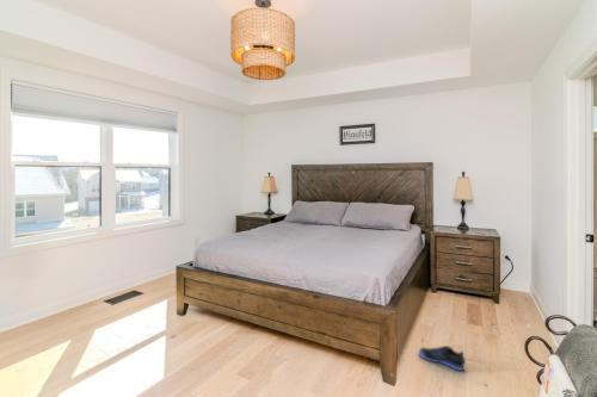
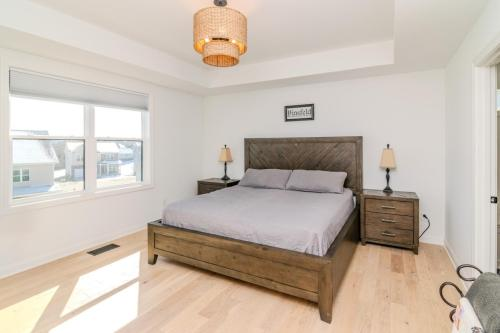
- sneaker [418,345,466,372]
